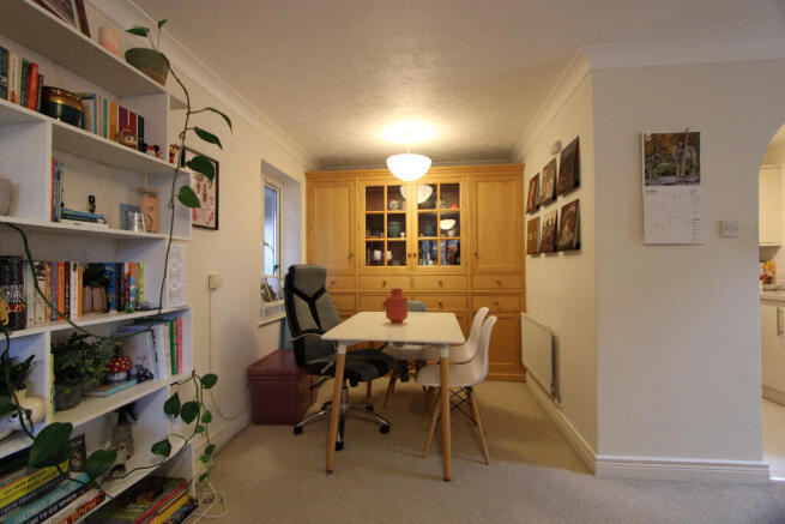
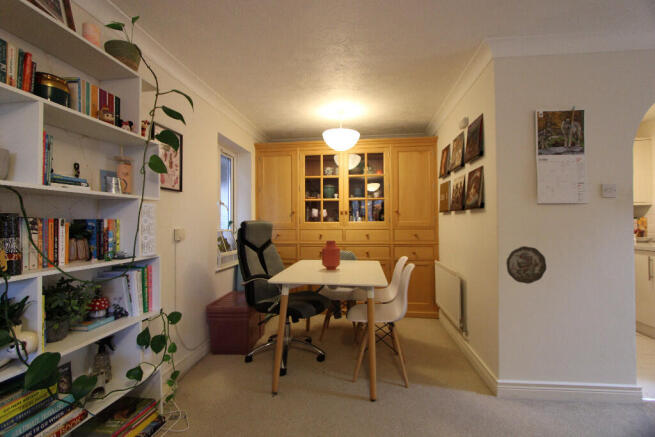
+ decorative plate [505,245,547,285]
